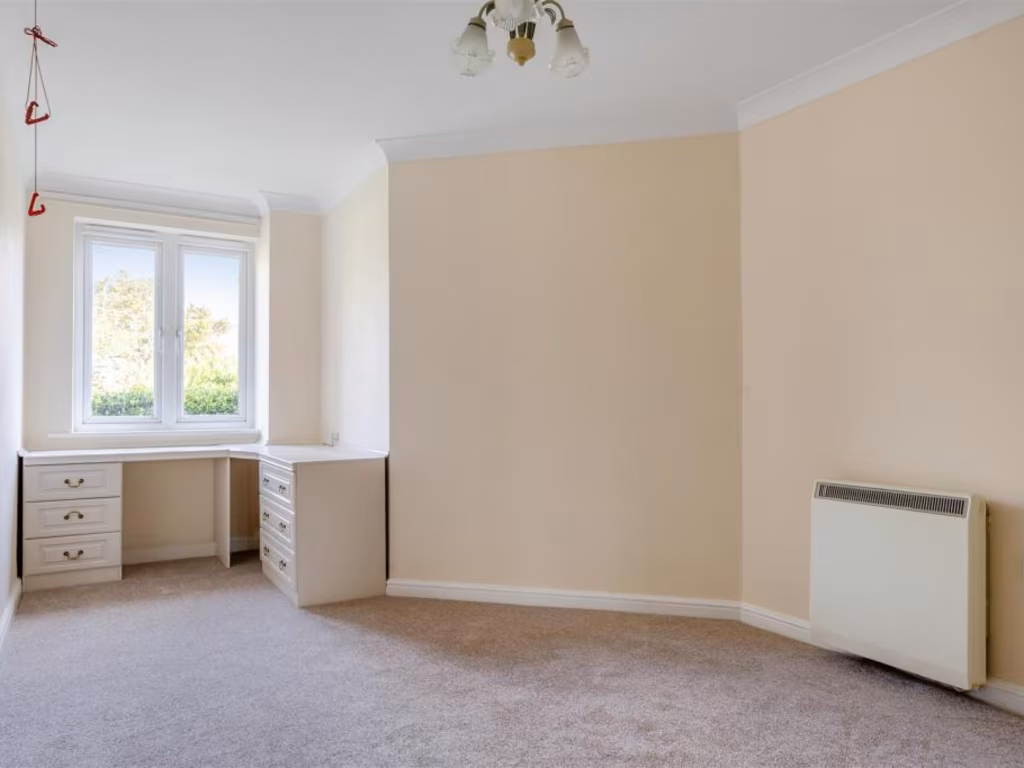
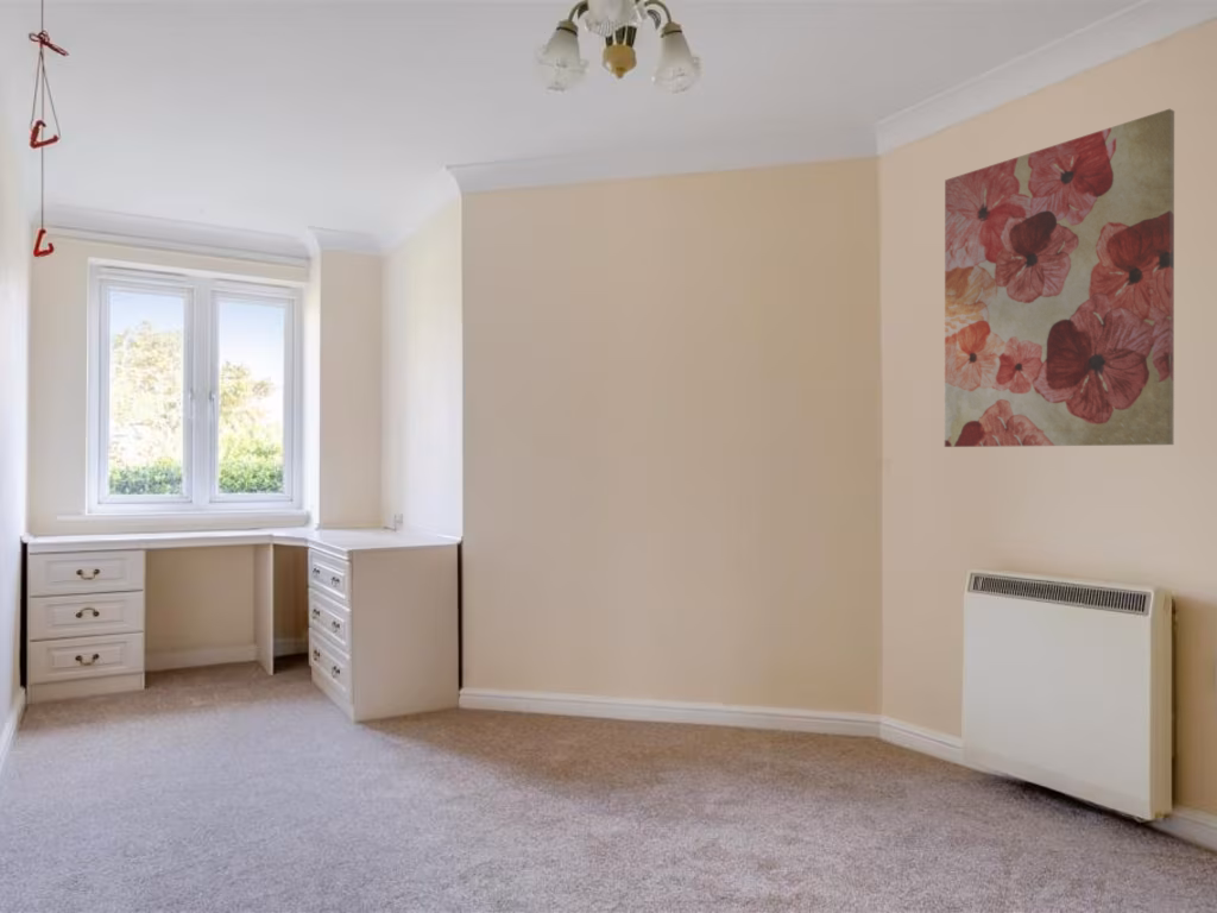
+ wall art [944,108,1175,448]
